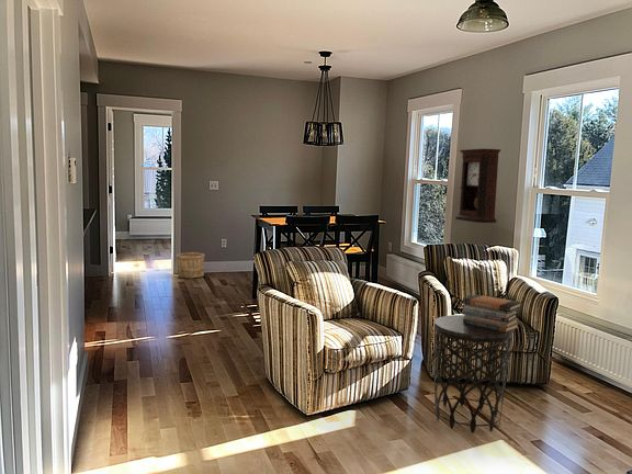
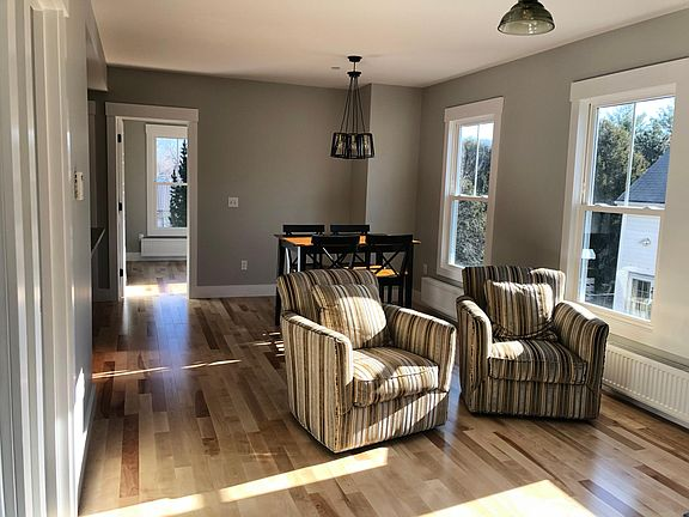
- wooden bucket [176,251,205,279]
- book stack [461,293,522,332]
- side table [433,314,514,433]
- pendulum clock [454,148,501,224]
